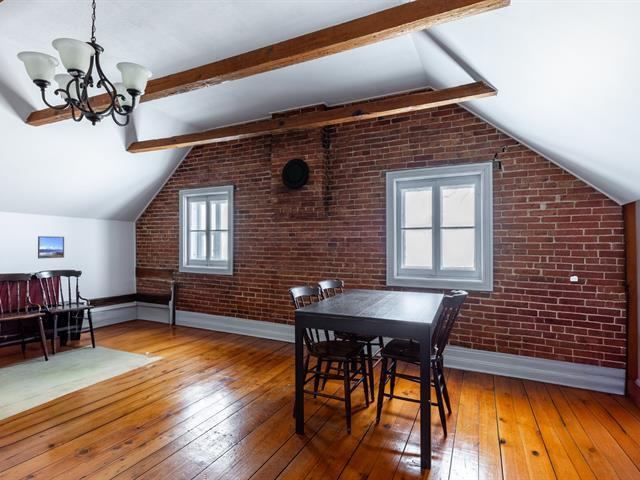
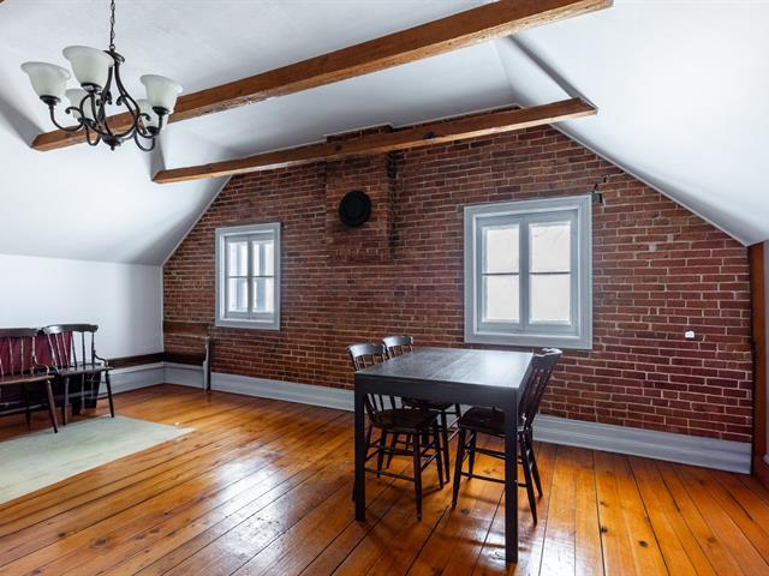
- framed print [37,235,65,259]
